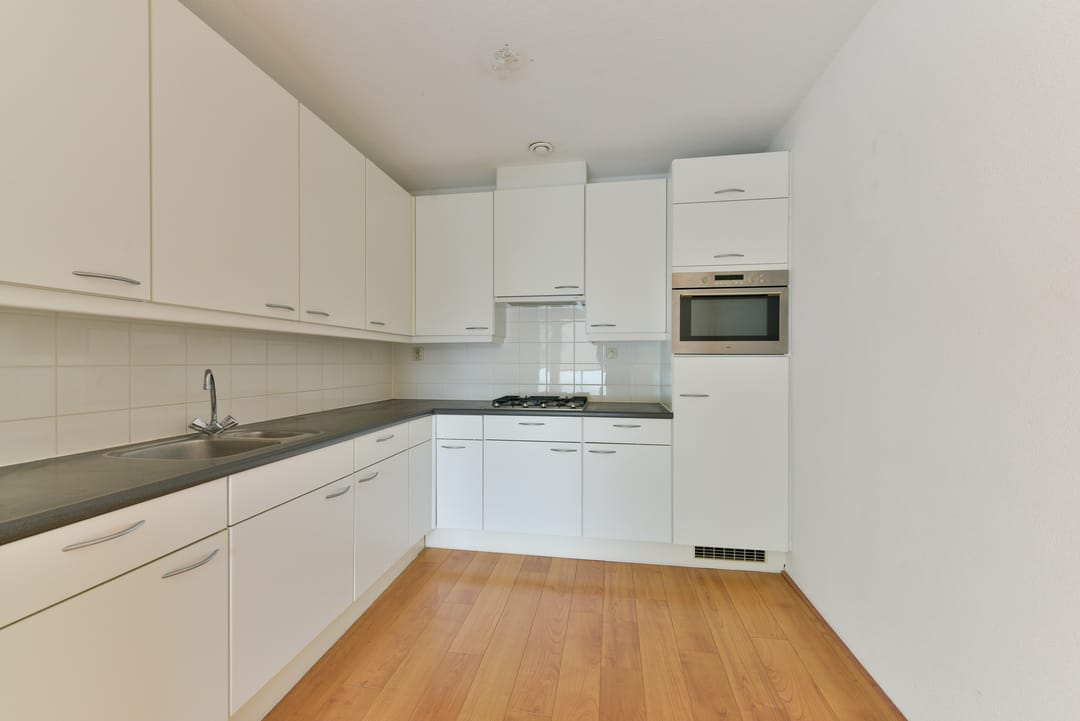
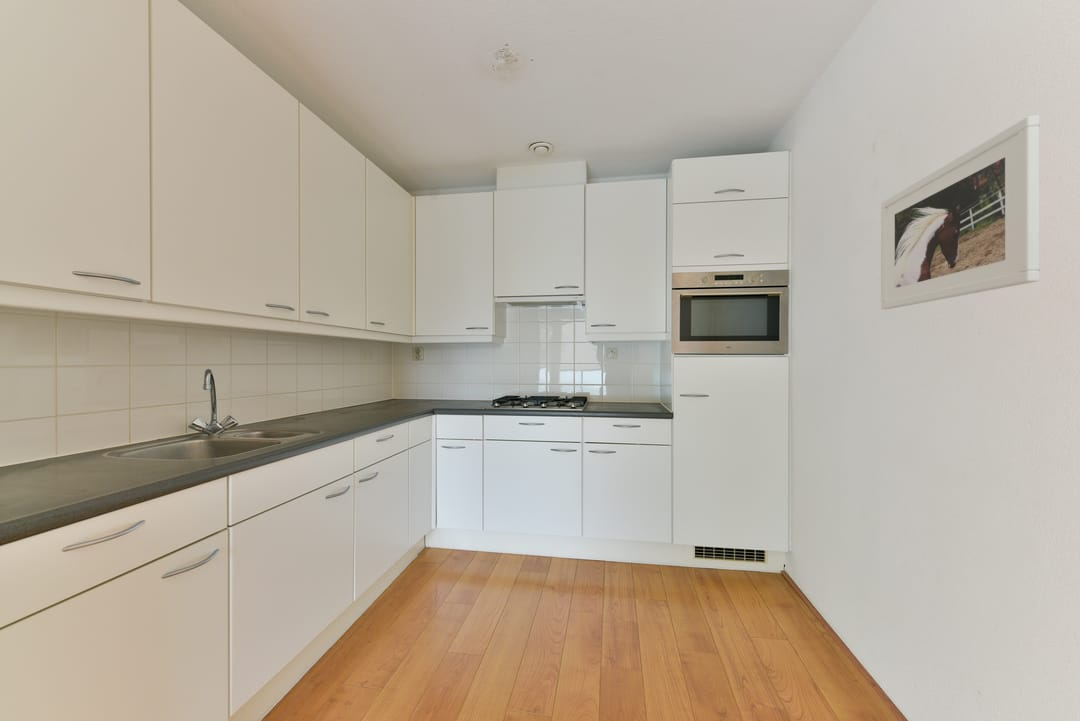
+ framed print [880,115,1041,310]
